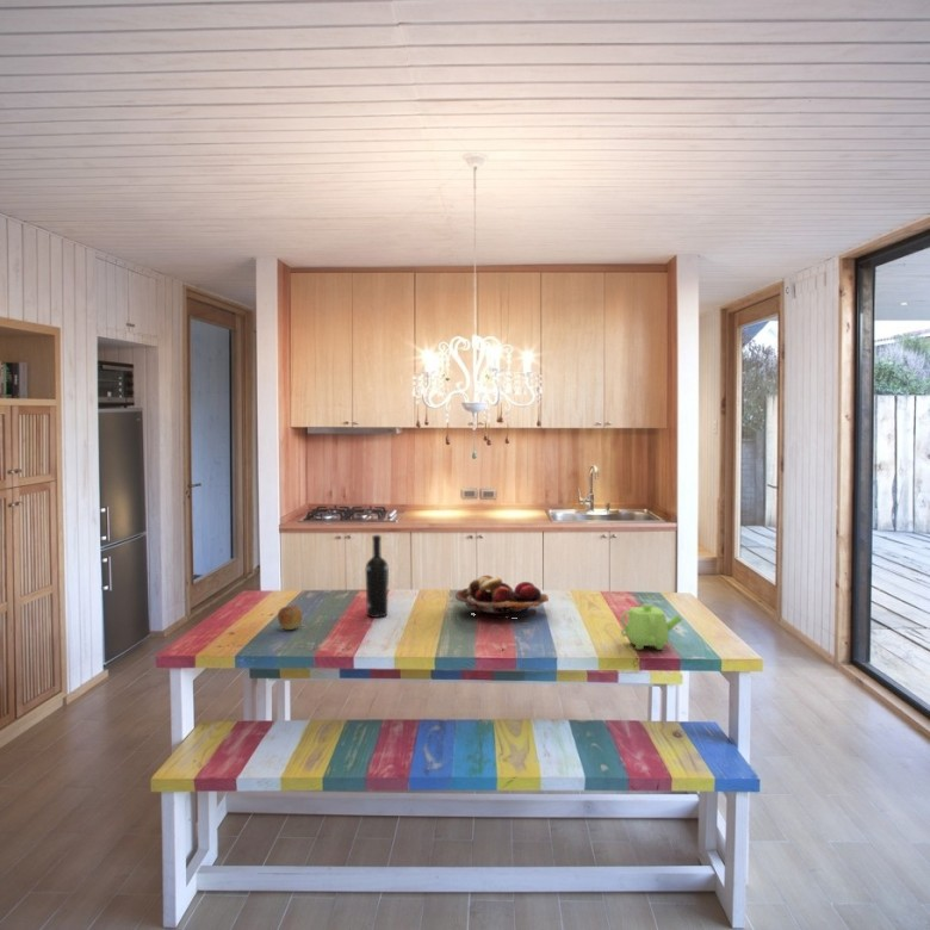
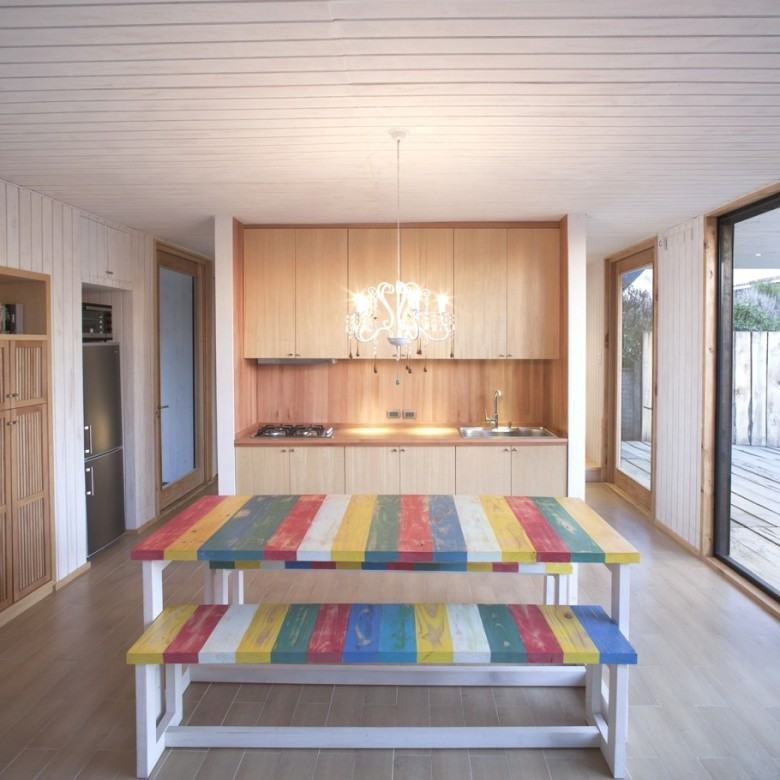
- coffeepot [620,603,683,651]
- fruit basket [454,575,550,620]
- apple [277,604,304,631]
- wine bottle [365,534,390,619]
